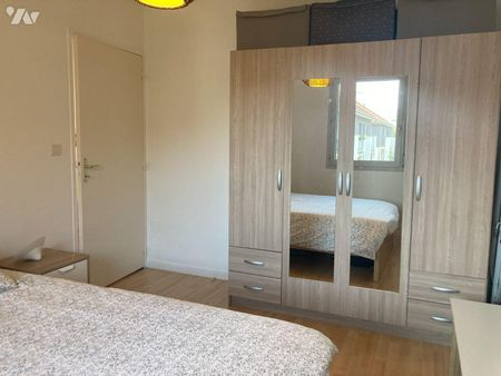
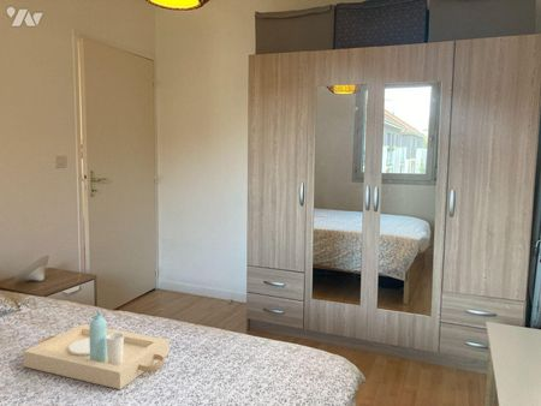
+ serving tray [23,312,171,390]
